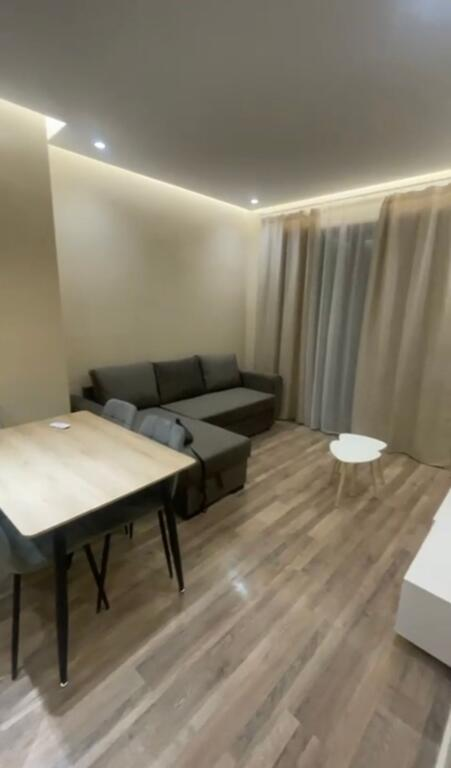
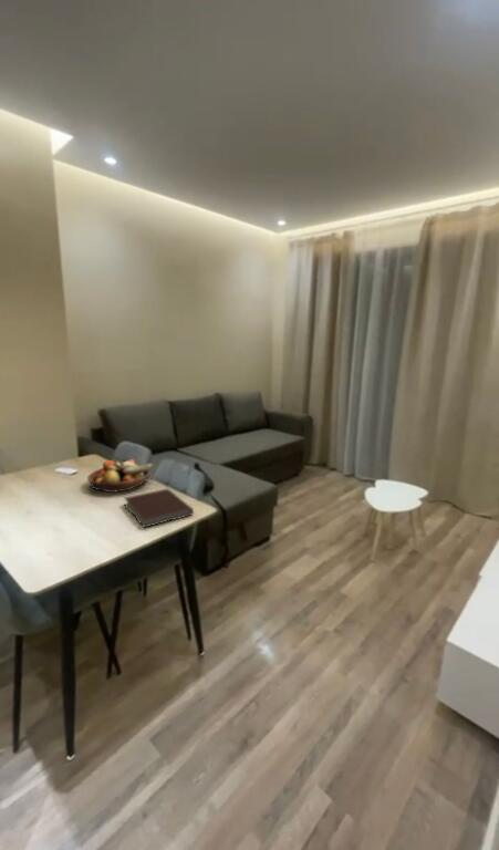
+ notebook [123,488,195,529]
+ fruit bowl [86,458,155,494]
